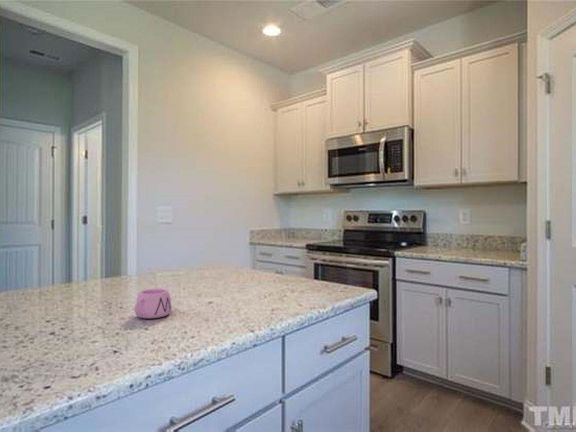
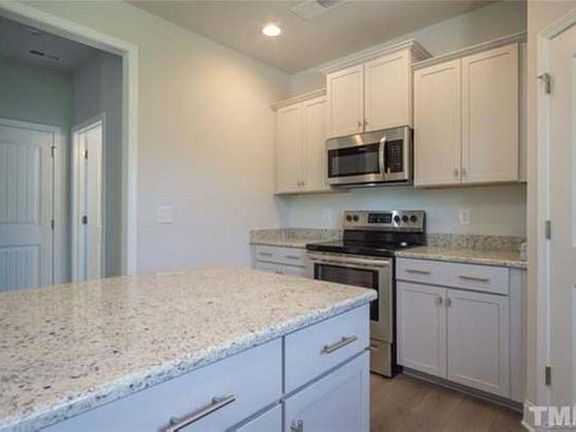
- mug [134,288,172,319]
